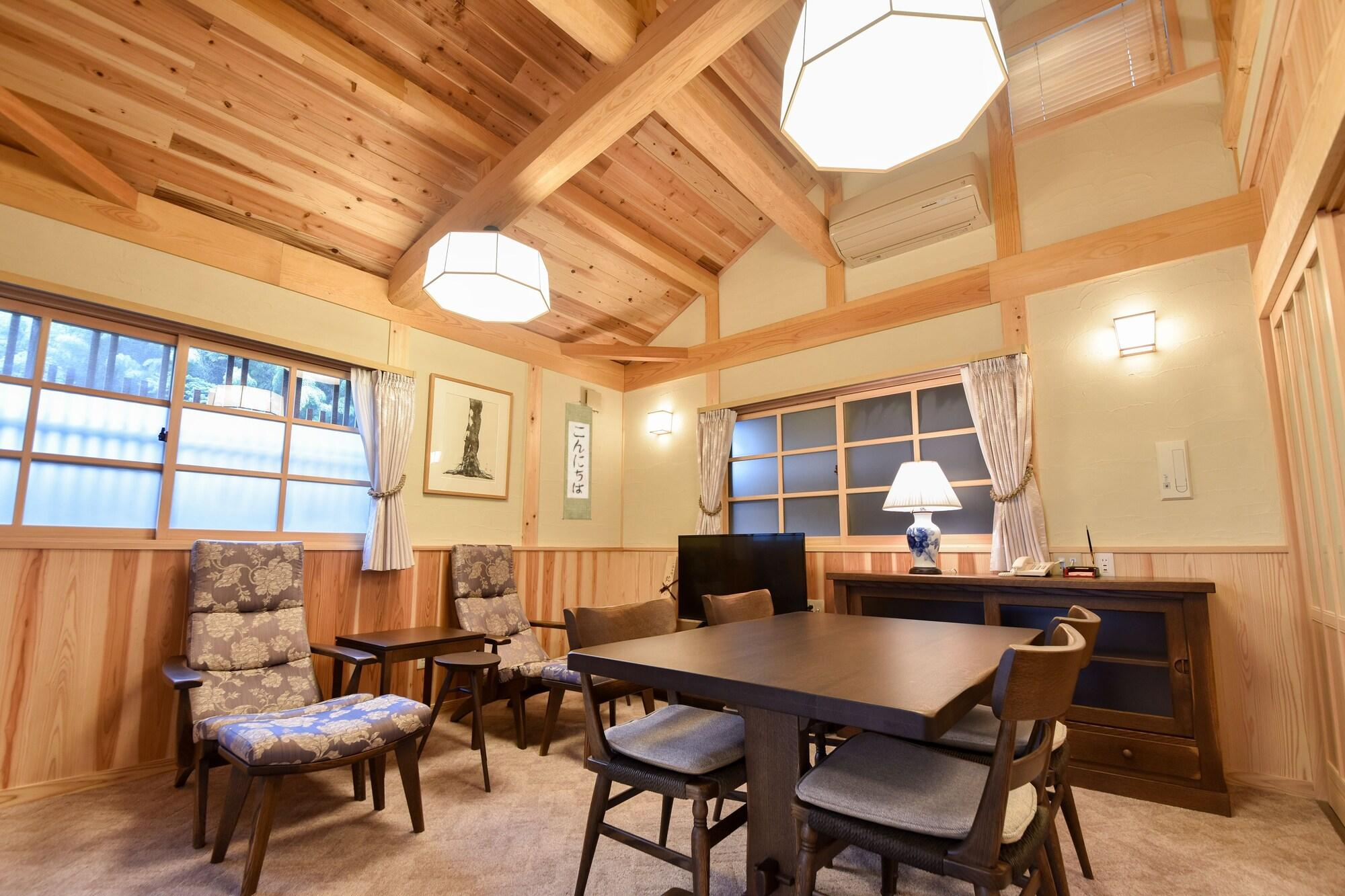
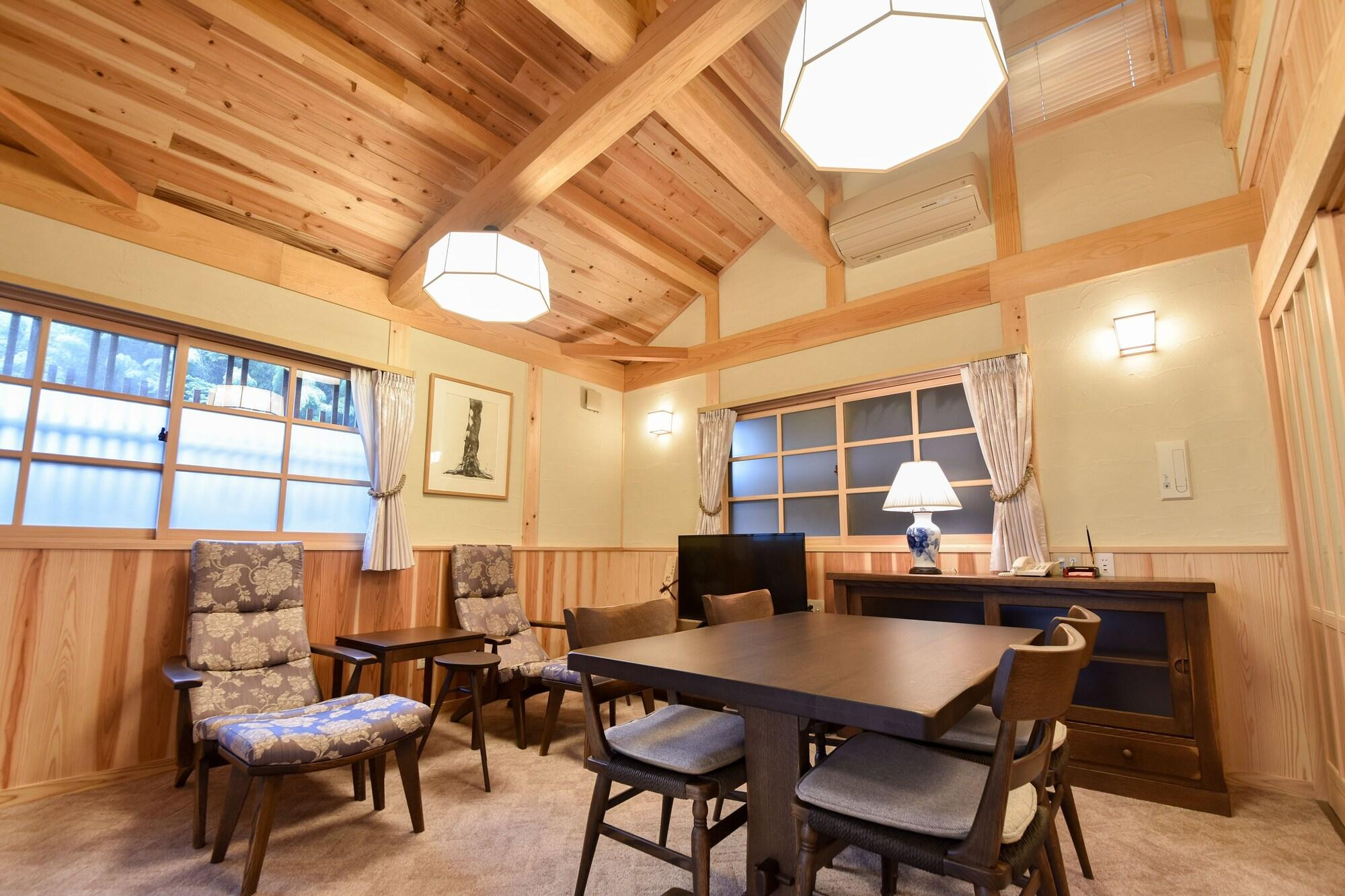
- wall scroll [562,400,593,521]
